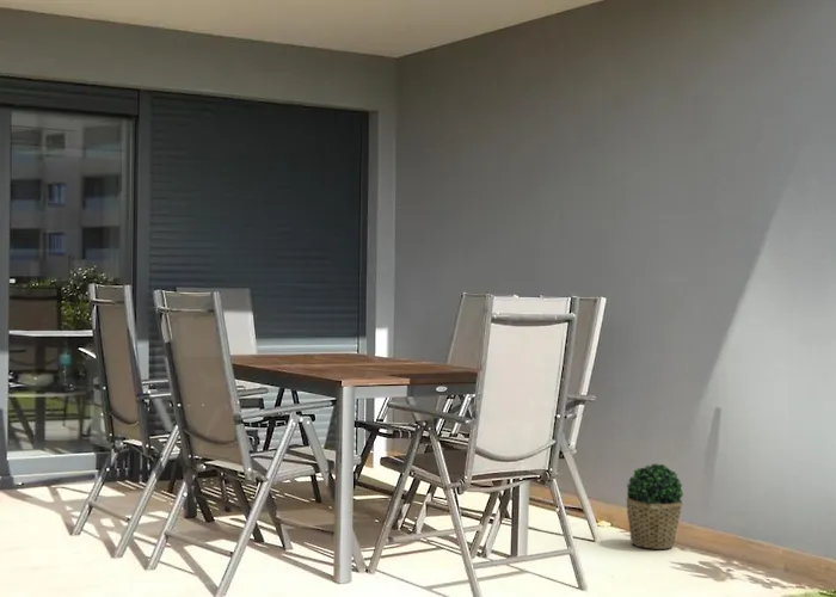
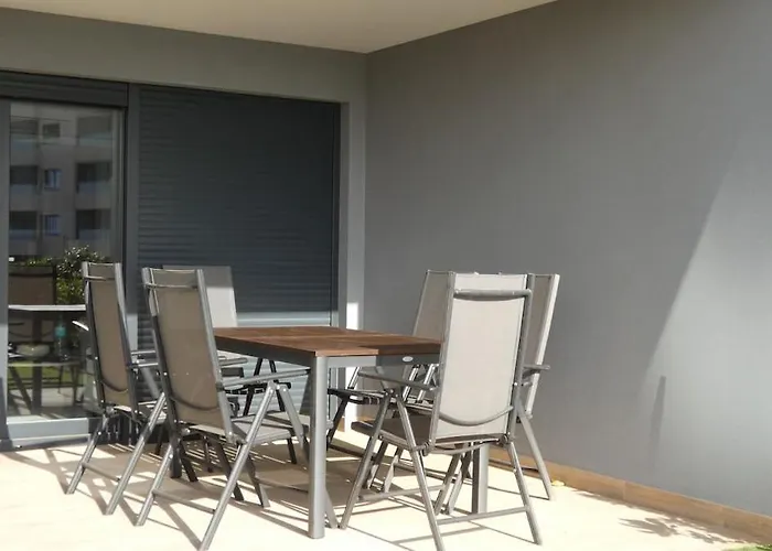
- potted plant [626,463,684,550]
